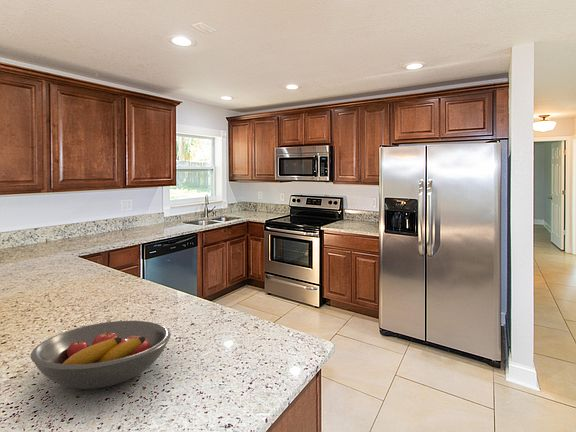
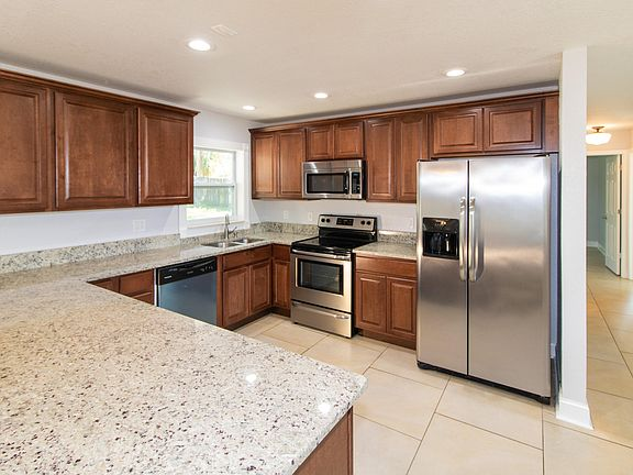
- fruit bowl [29,320,172,390]
